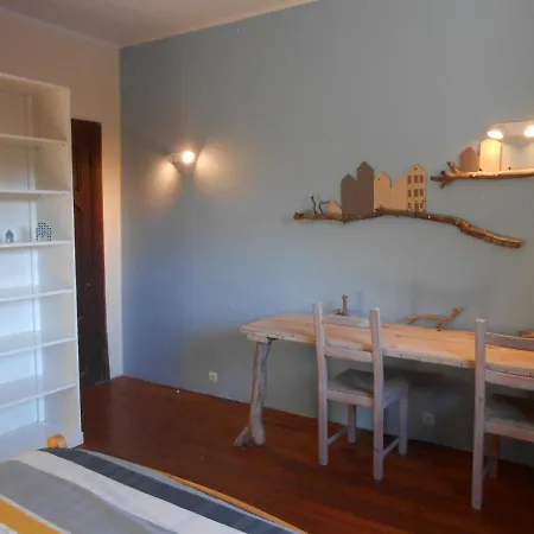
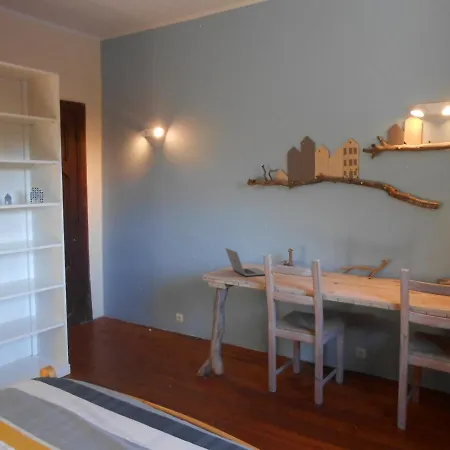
+ laptop [224,247,266,277]
